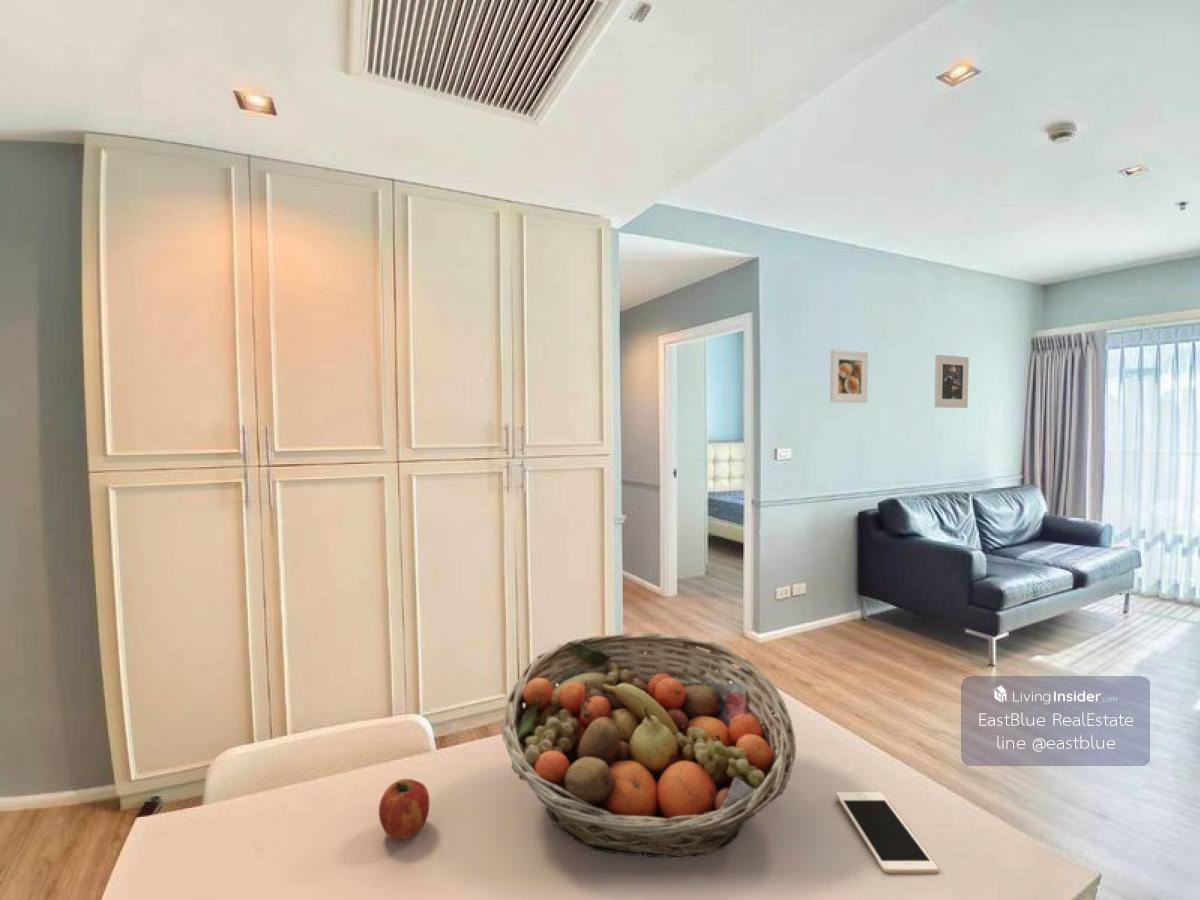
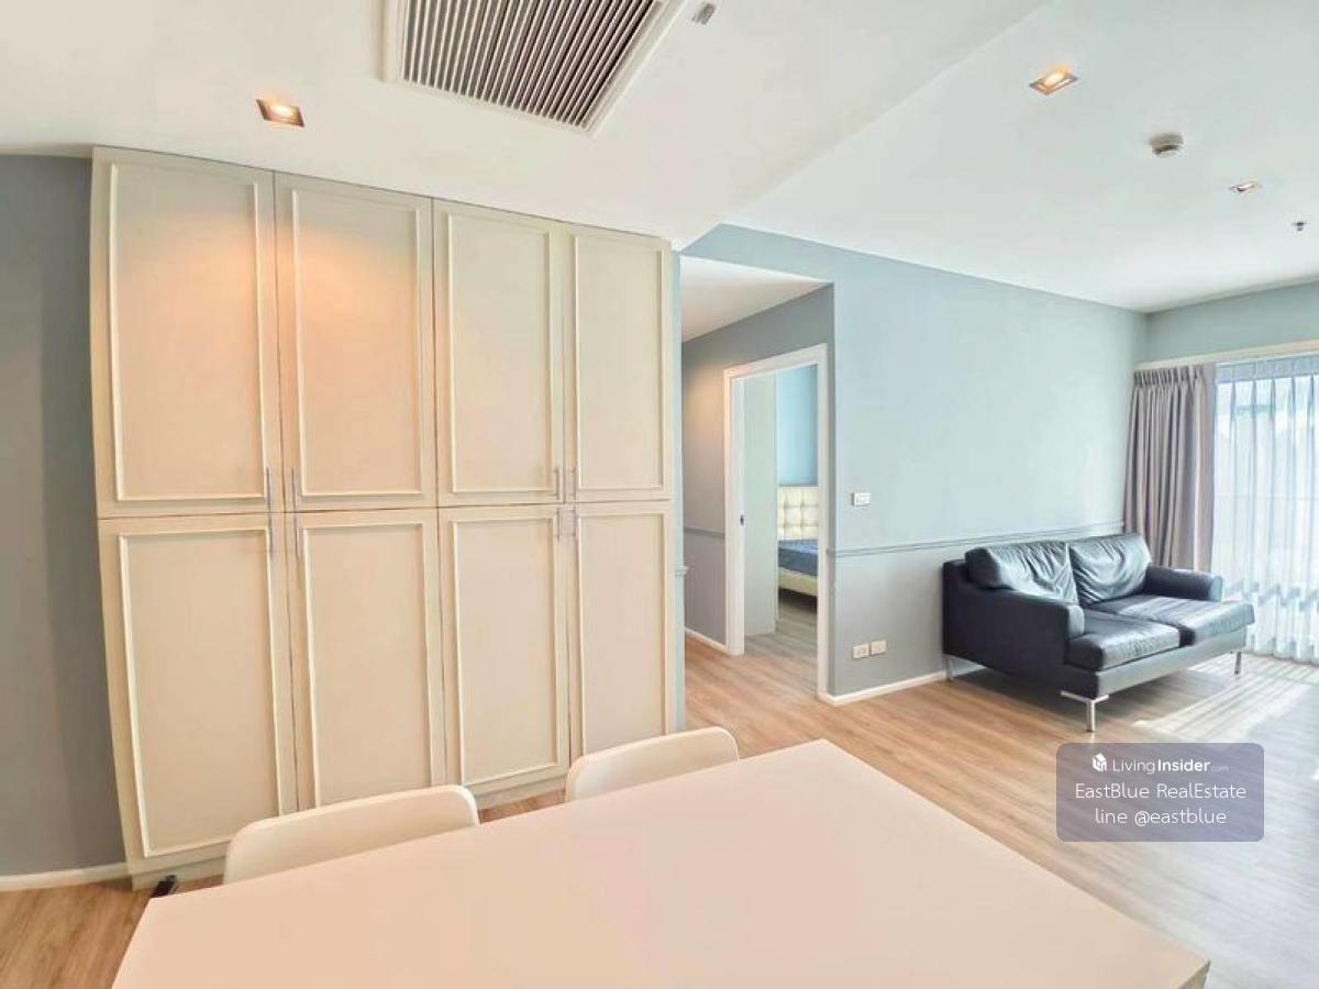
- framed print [829,349,869,404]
- fruit [378,778,431,840]
- cell phone [835,791,939,874]
- fruit basket [501,632,797,858]
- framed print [934,354,970,409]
